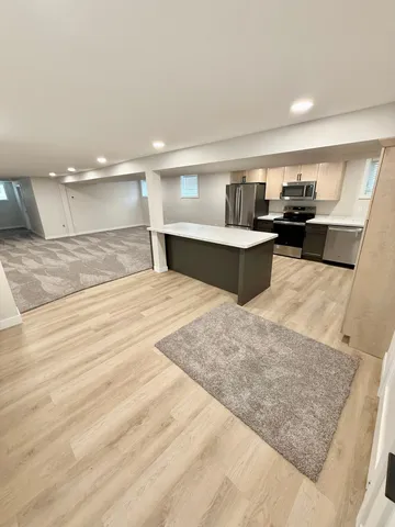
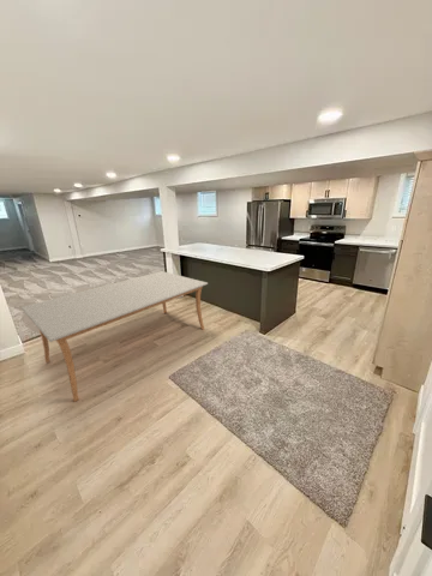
+ dining table [19,270,209,403]
